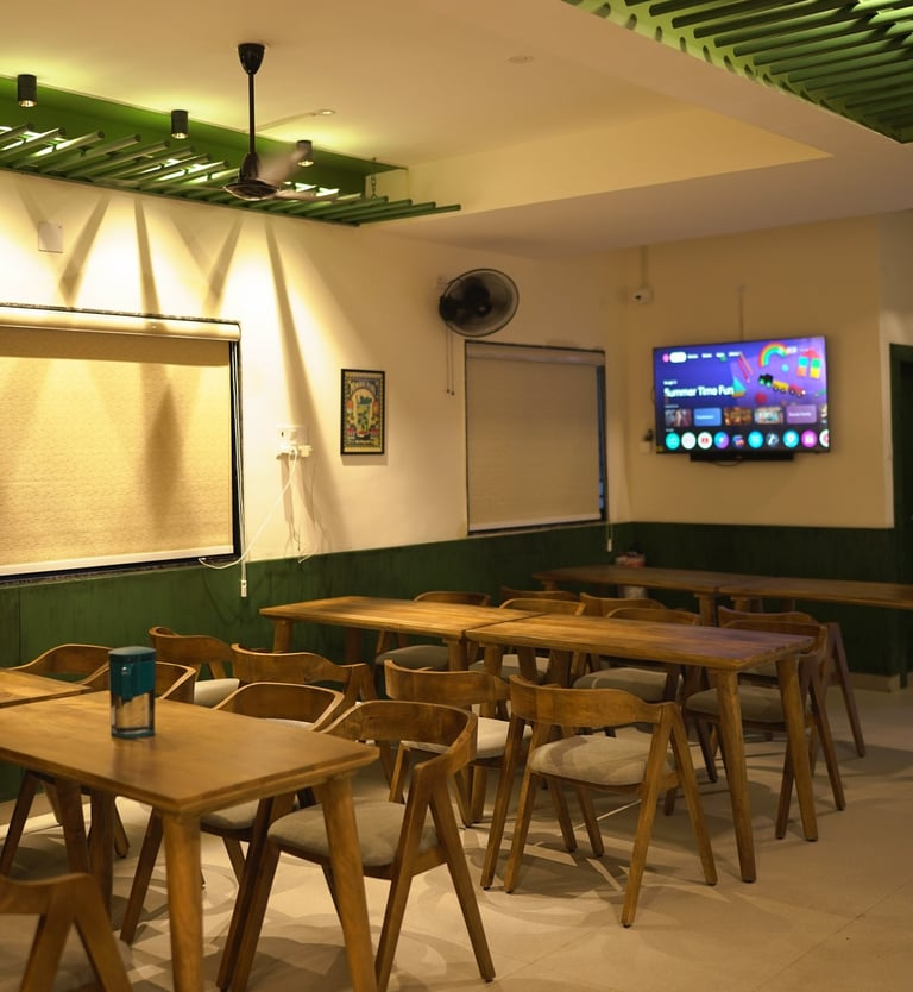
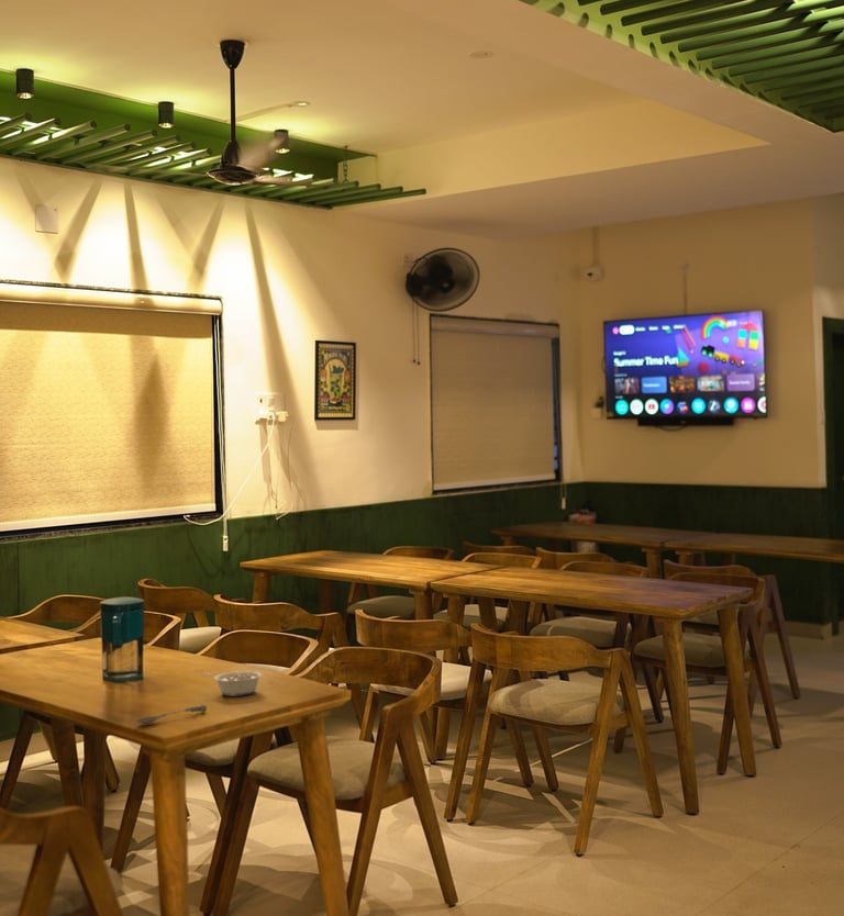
+ soupspoon [135,703,208,725]
+ legume [203,670,264,697]
